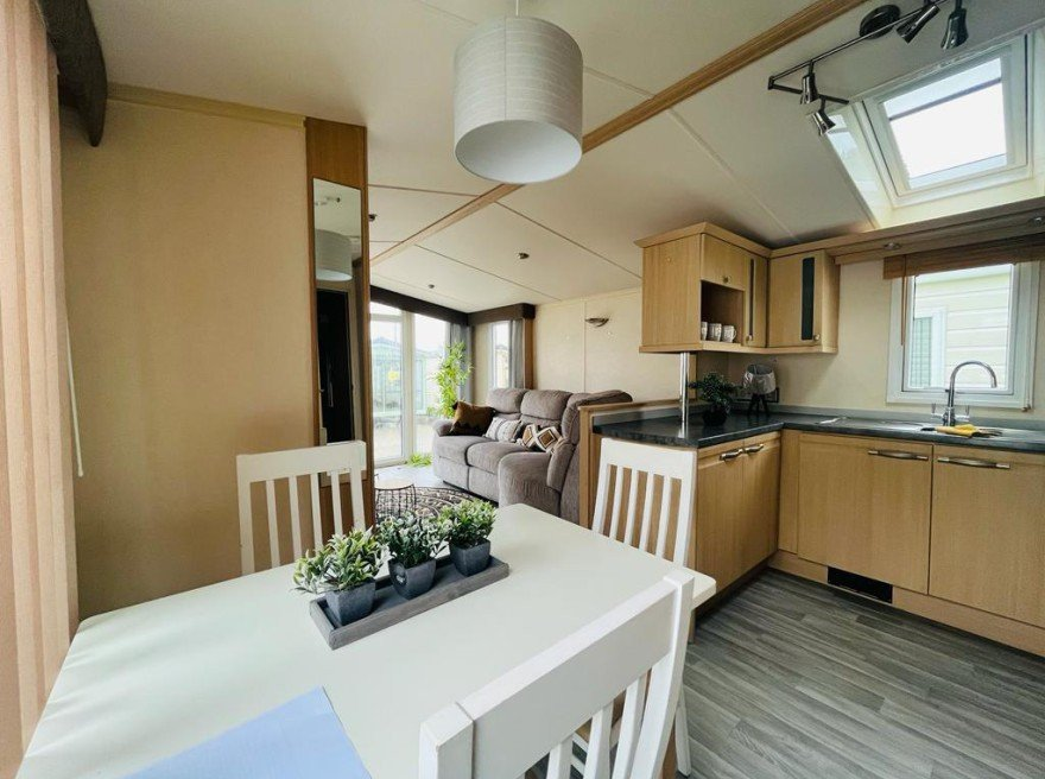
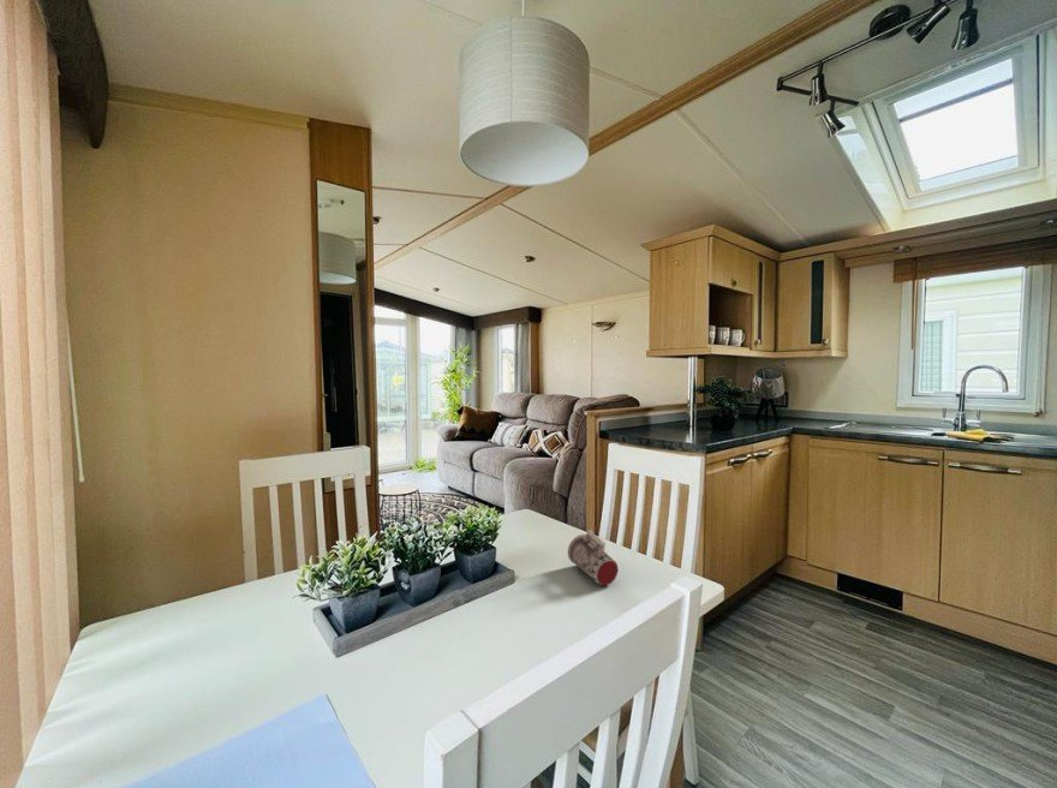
+ beer mug [567,529,620,586]
